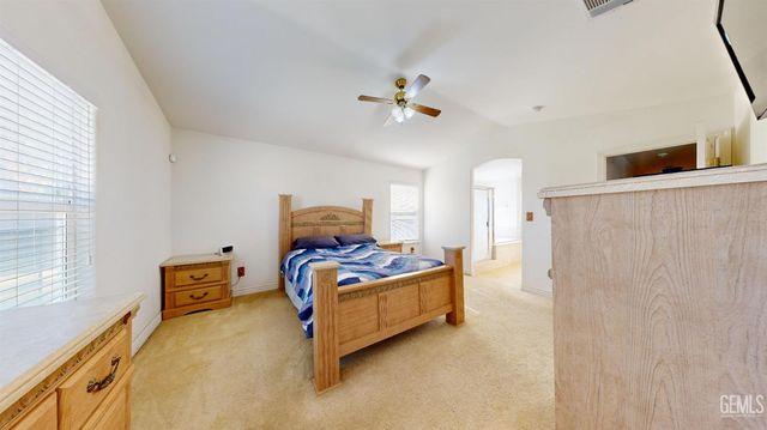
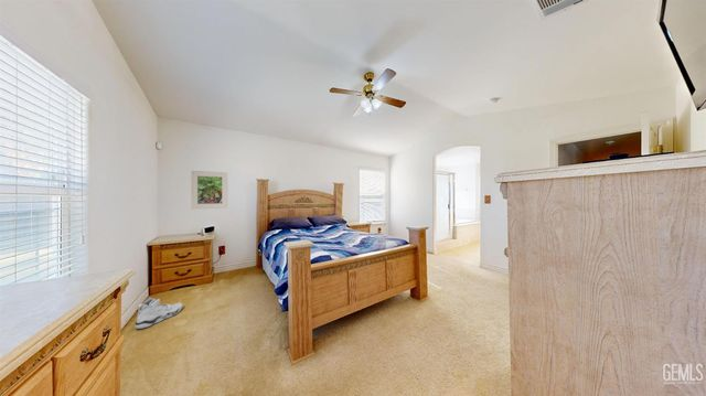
+ sneaker [133,296,183,330]
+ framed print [190,170,228,210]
